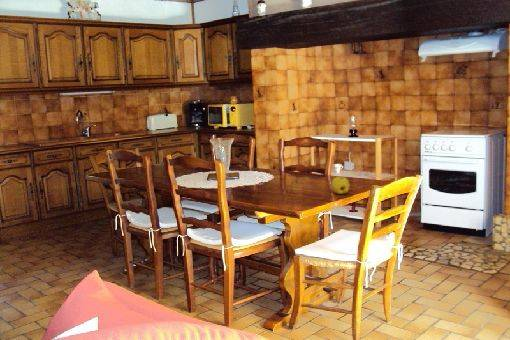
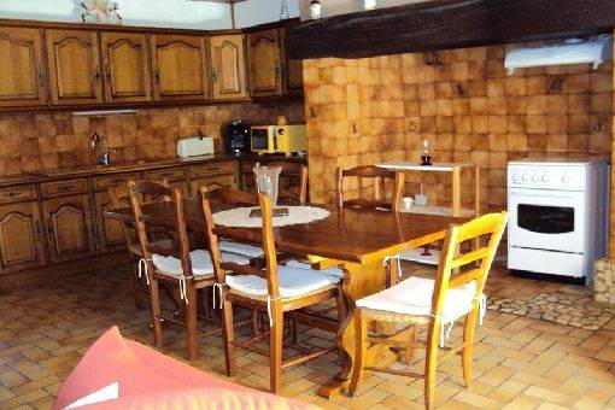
- fruit [330,175,351,195]
